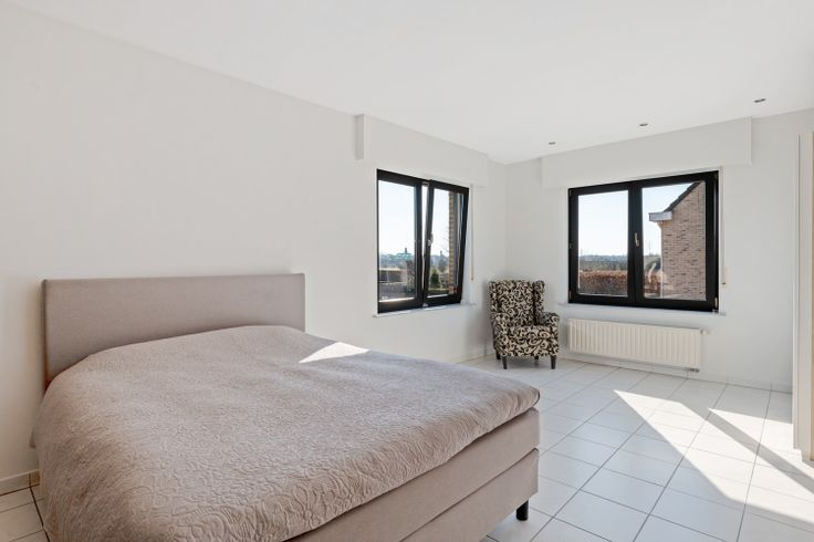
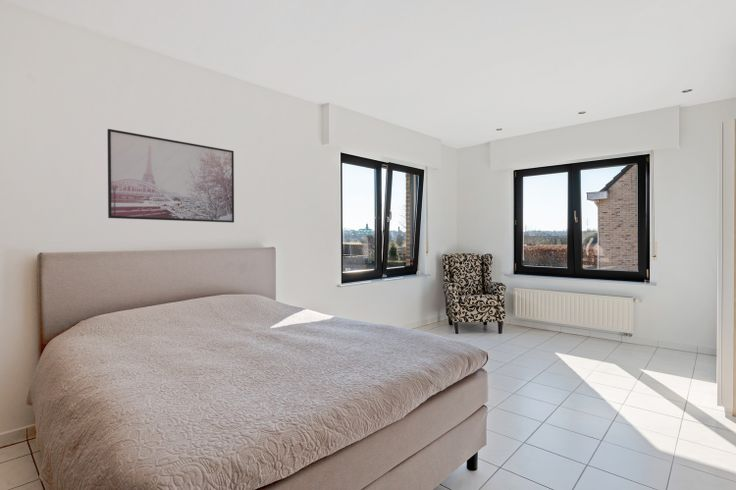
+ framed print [106,128,235,223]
